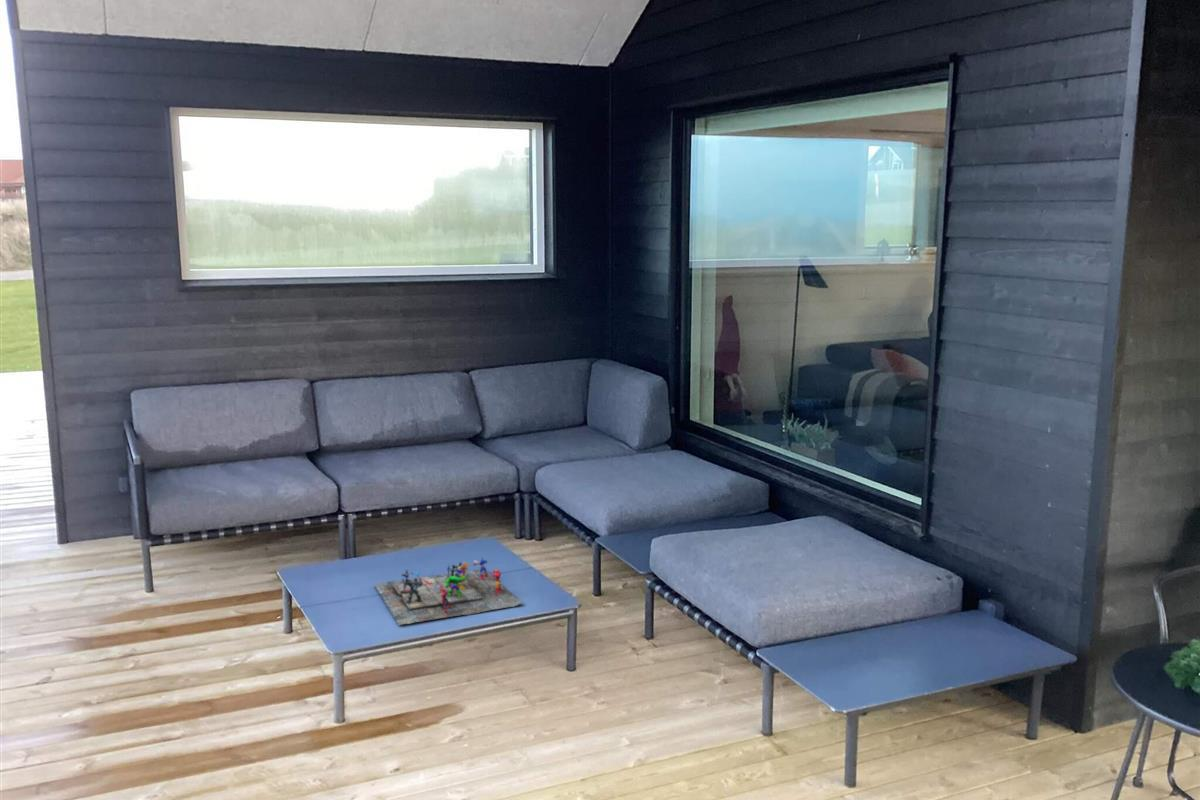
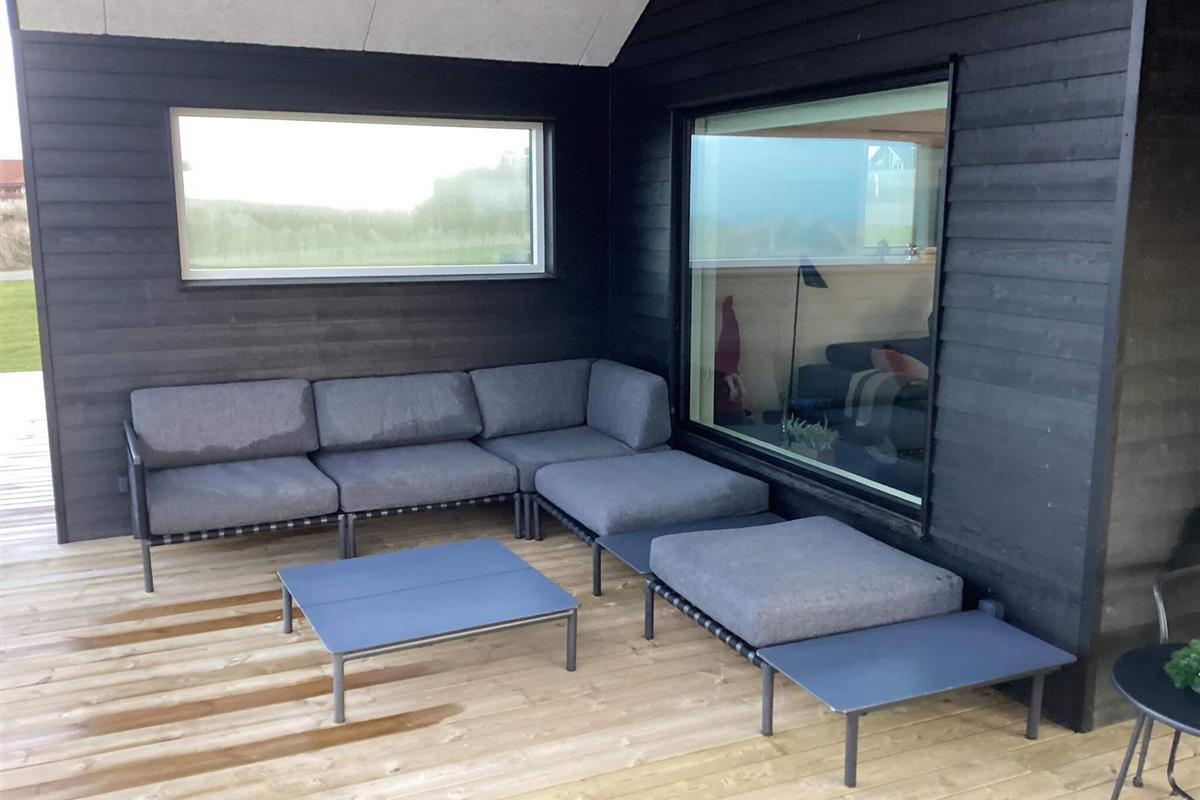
- board game [373,556,524,626]
